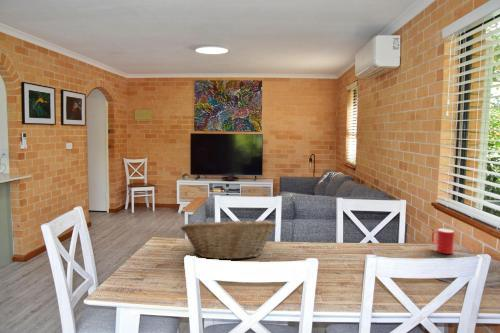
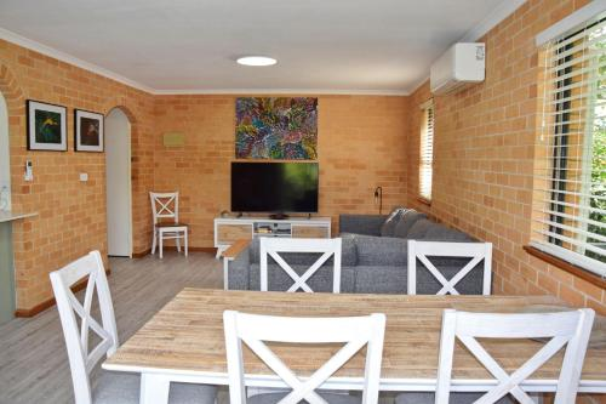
- cup [431,228,455,255]
- fruit basket [180,216,277,261]
